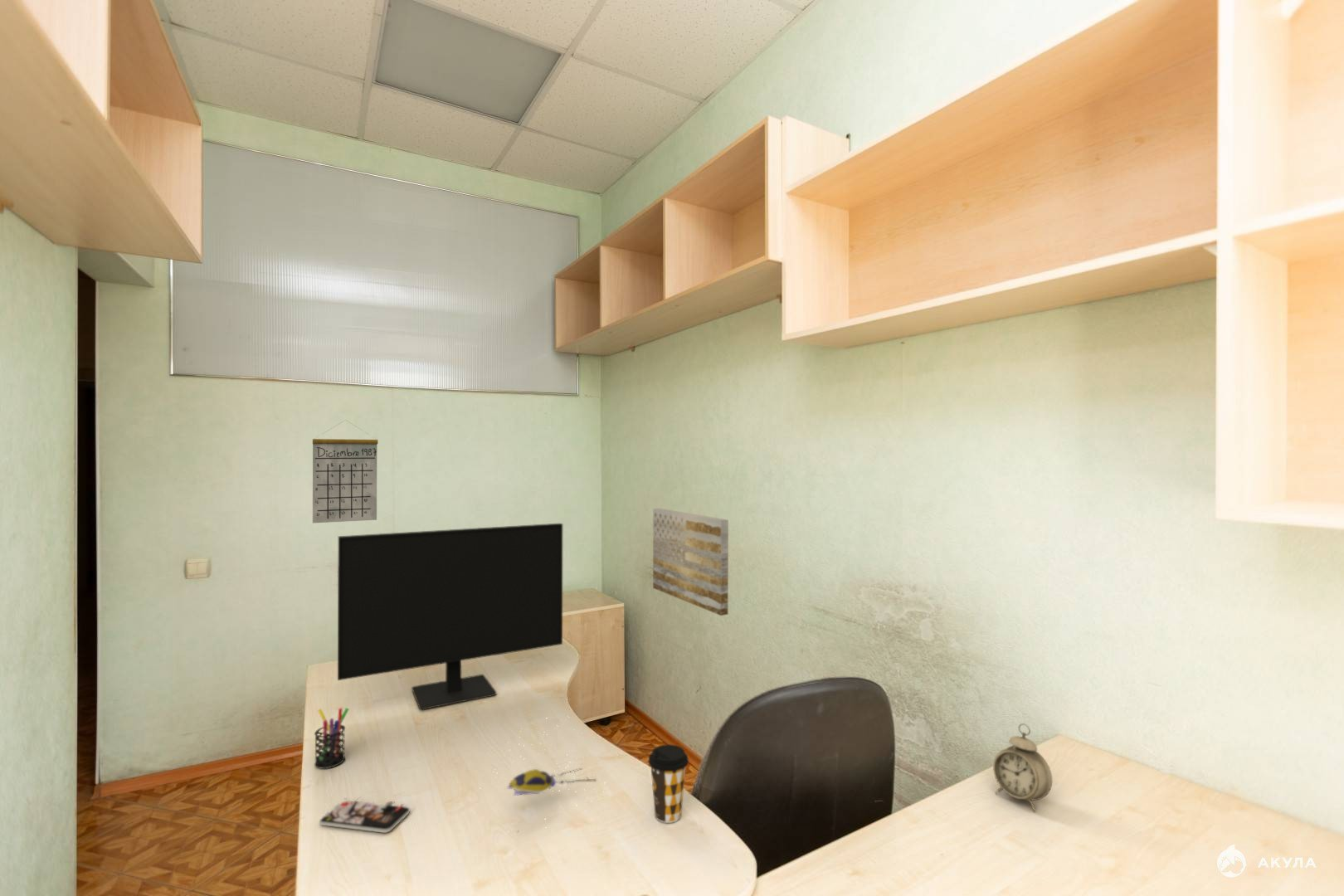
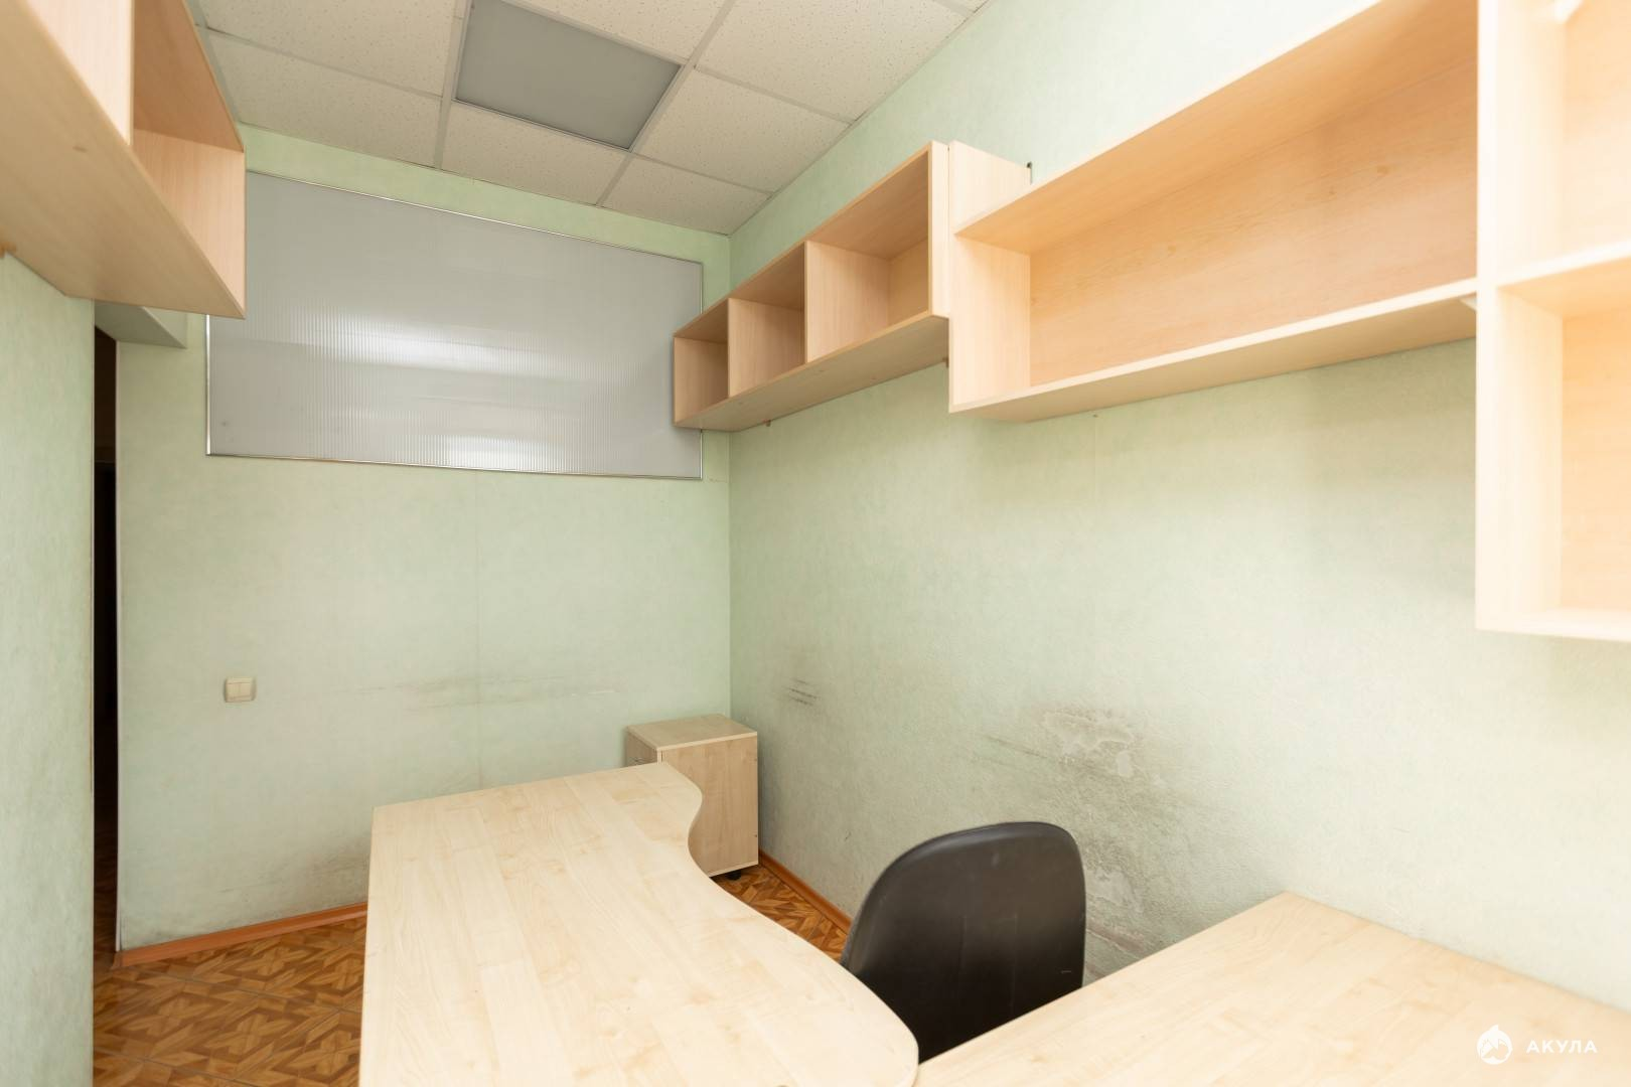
- alarm clock [992,723,1053,812]
- wall art [652,508,729,616]
- calendar [312,420,378,523]
- smartphone [319,796,411,834]
- computer mouse [507,751,597,796]
- pen holder [314,708,349,770]
- coffee cup [647,743,689,824]
- monitor [337,523,563,711]
